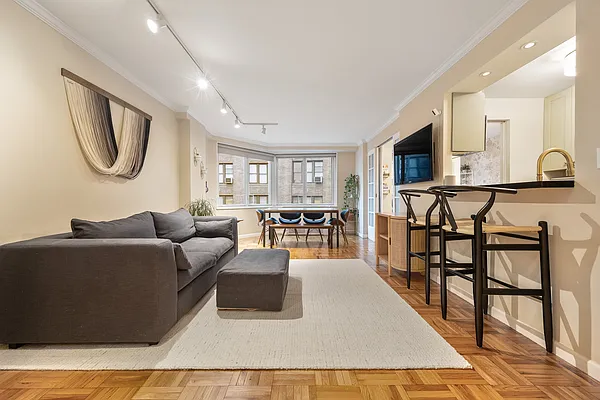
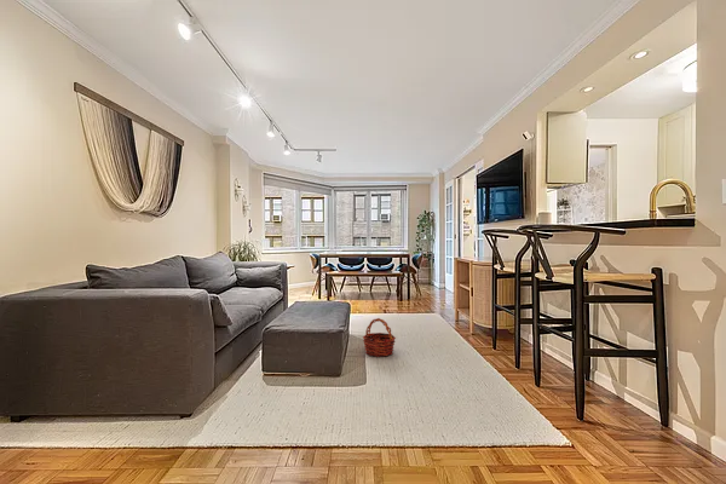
+ basket [362,317,397,358]
